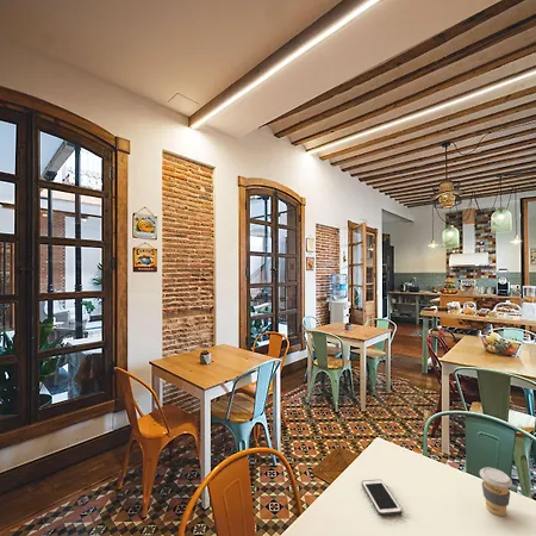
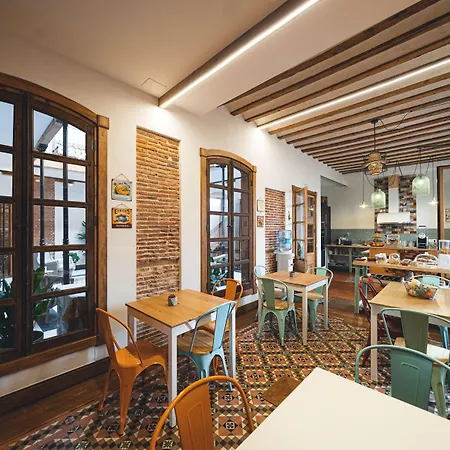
- cell phone [361,479,403,517]
- coffee cup [479,466,513,517]
